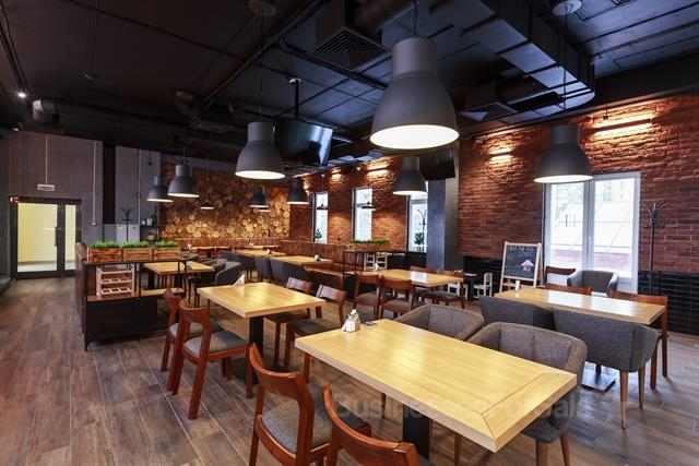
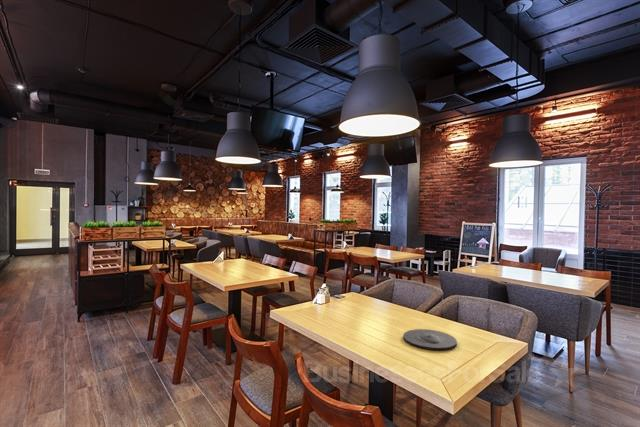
+ plate [402,328,458,351]
